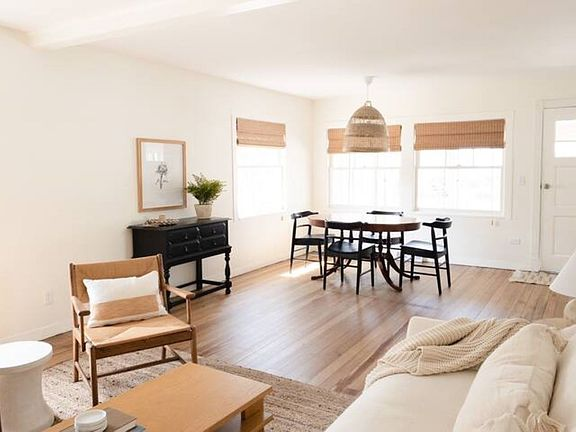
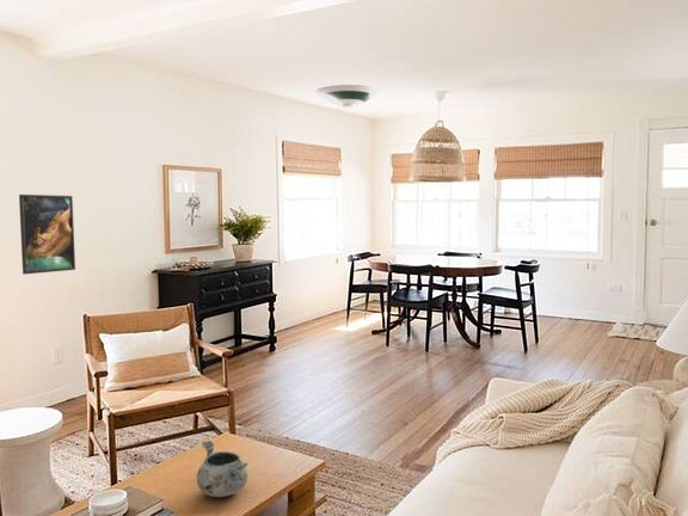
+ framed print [18,194,76,276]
+ decorative bowl [196,440,250,498]
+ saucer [315,84,379,110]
